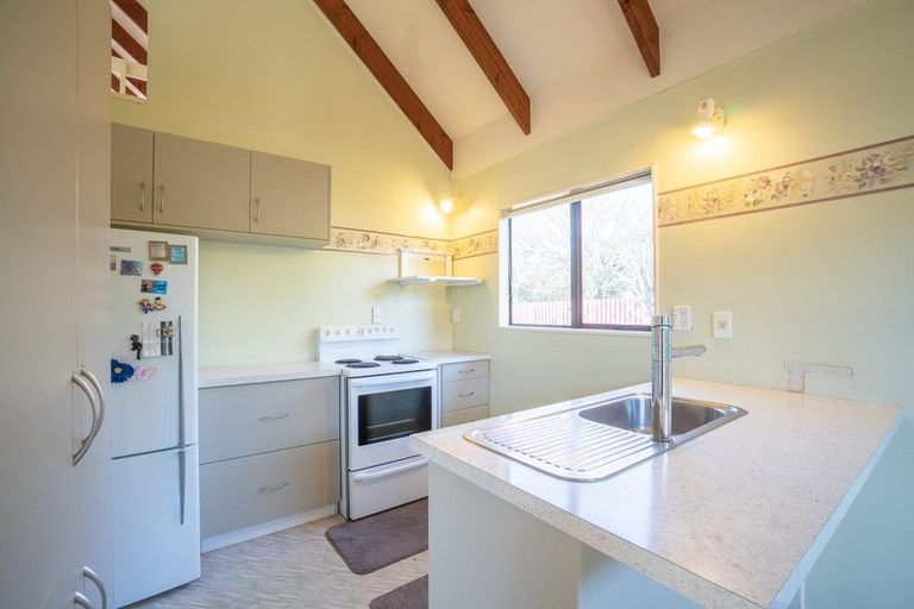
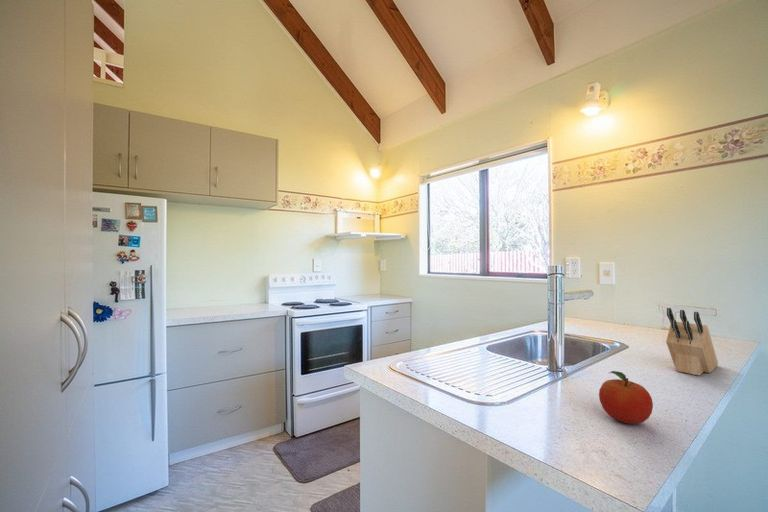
+ knife block [665,307,719,377]
+ fruit [598,370,654,425]
